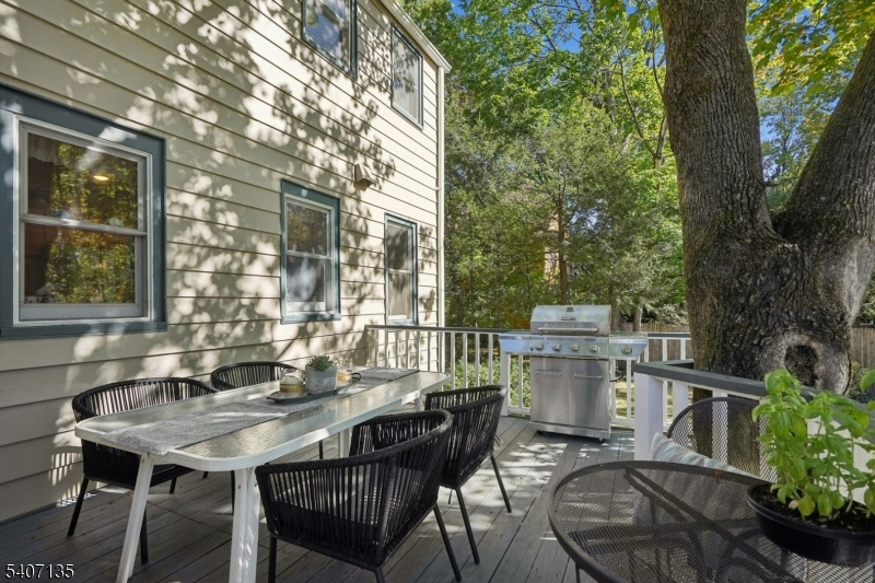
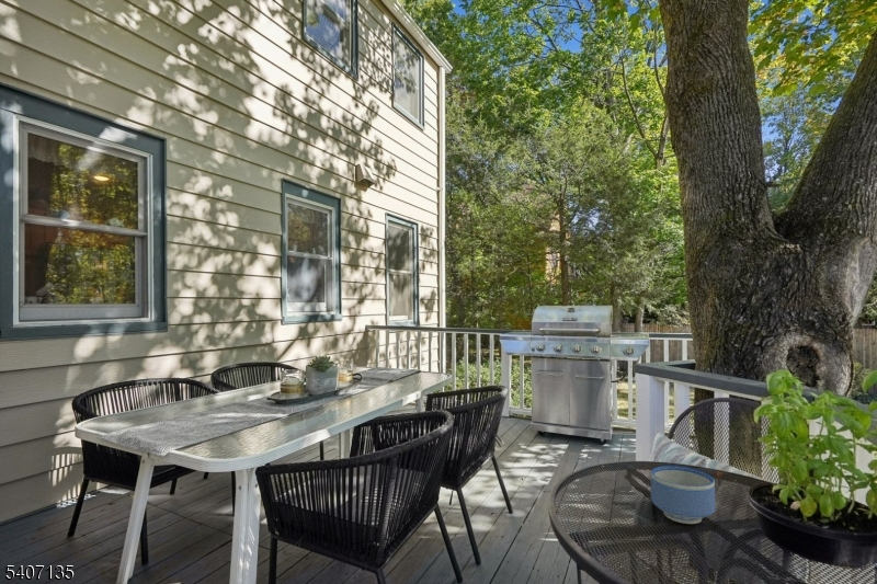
+ bowl [650,465,717,525]
